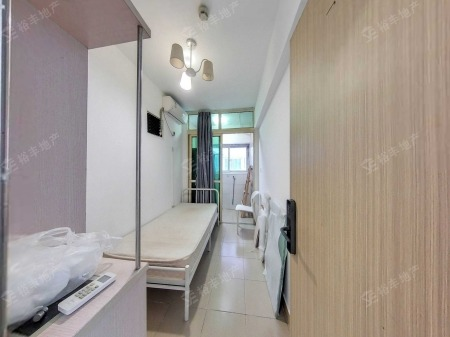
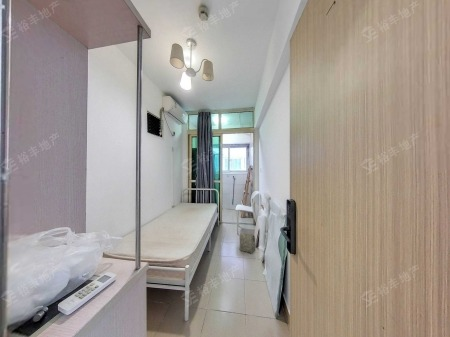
+ bag [239,231,257,254]
